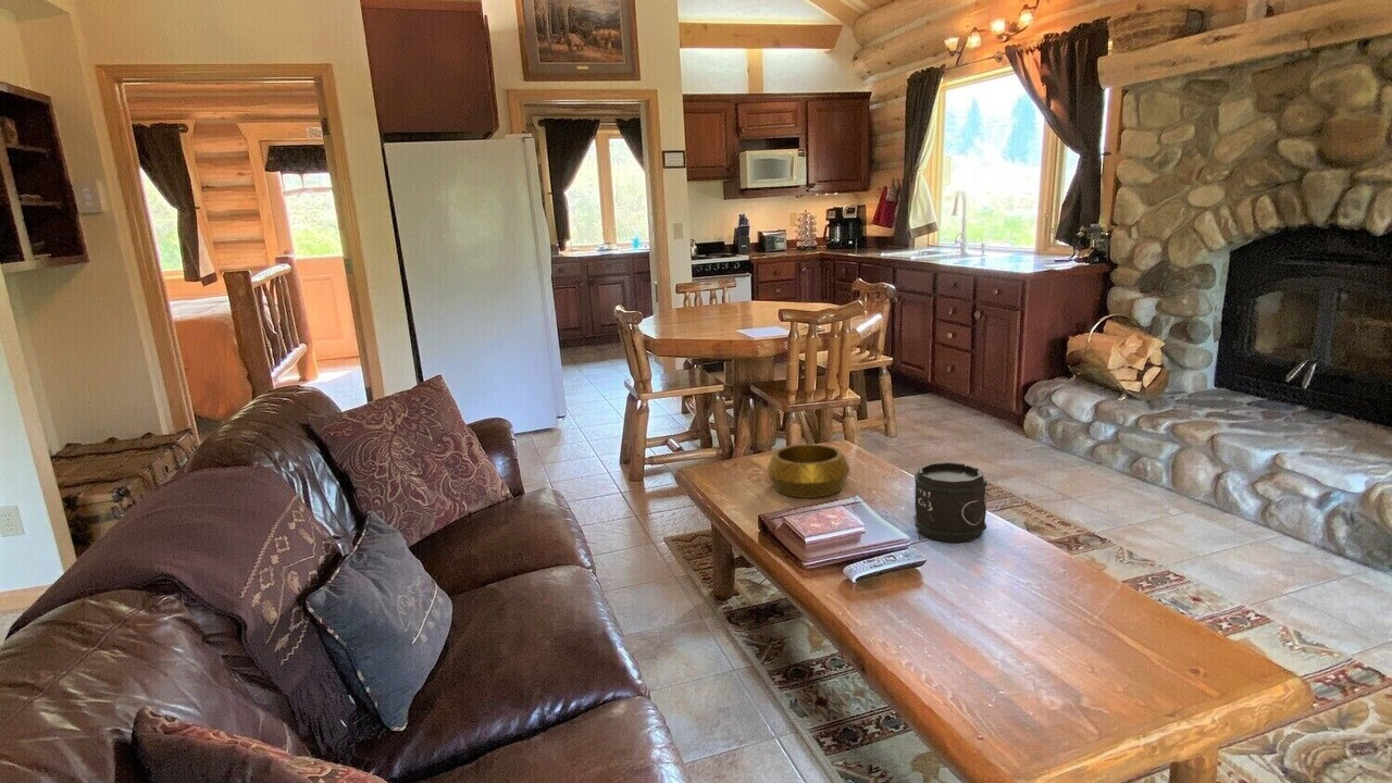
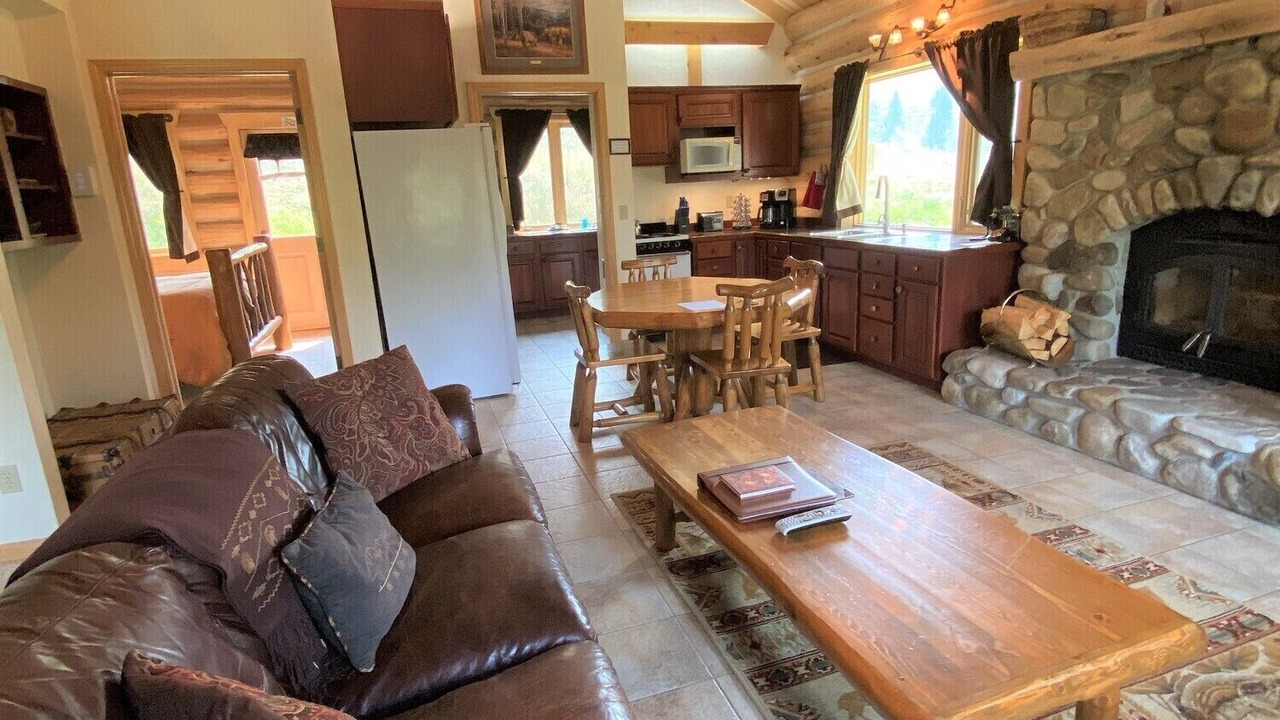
- decorative bowl [766,443,850,499]
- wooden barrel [913,461,989,544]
